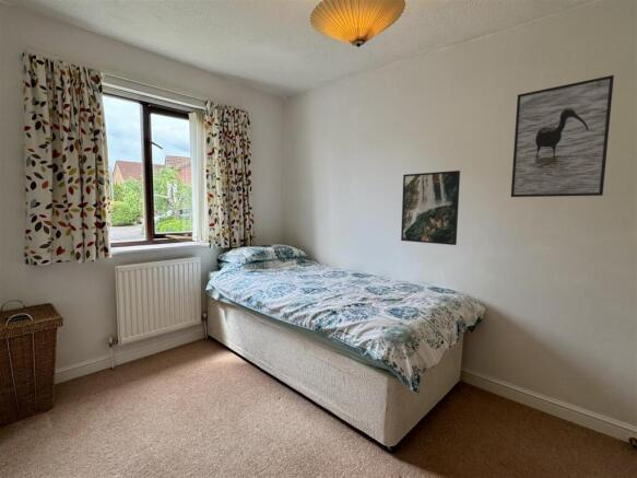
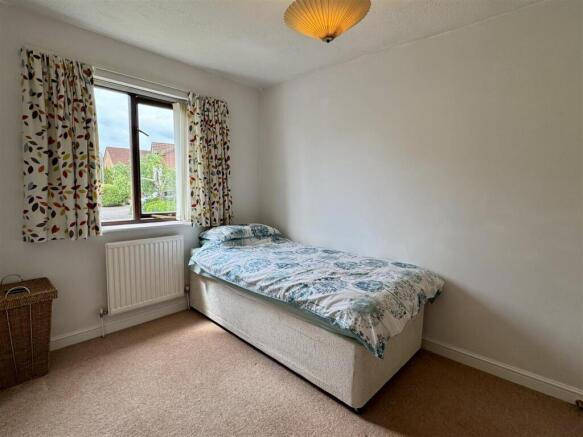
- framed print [400,170,461,246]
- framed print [510,74,615,198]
